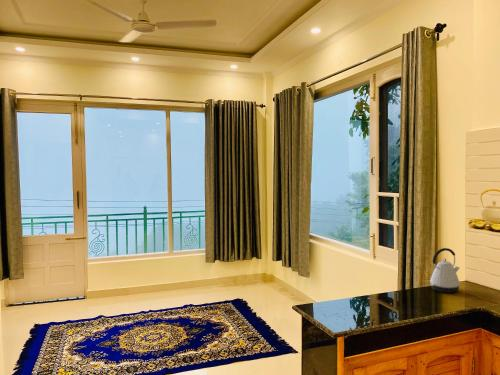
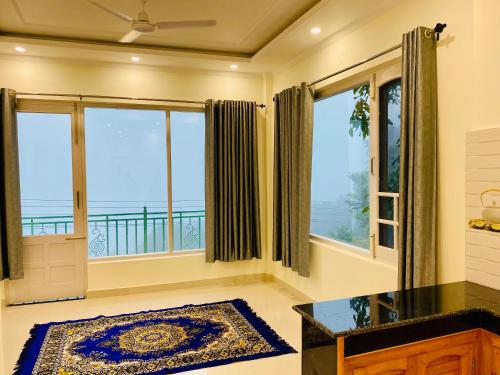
- kettle [429,247,461,294]
